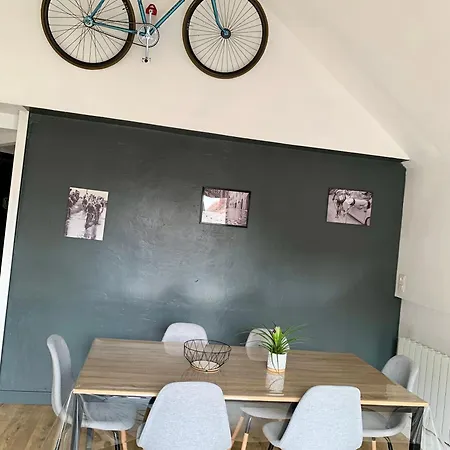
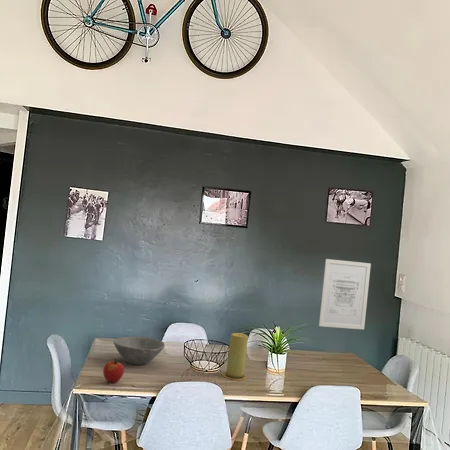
+ apple [102,357,125,384]
+ candle [221,332,249,381]
+ bowl [113,336,166,366]
+ wall art [318,258,372,330]
